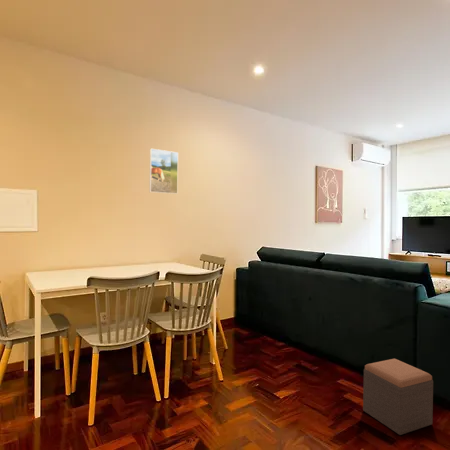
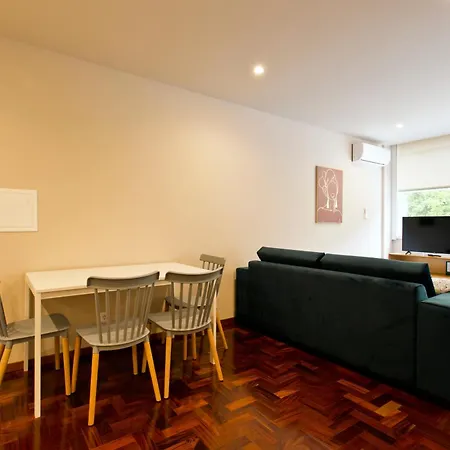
- footstool [362,358,434,436]
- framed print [148,148,179,195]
